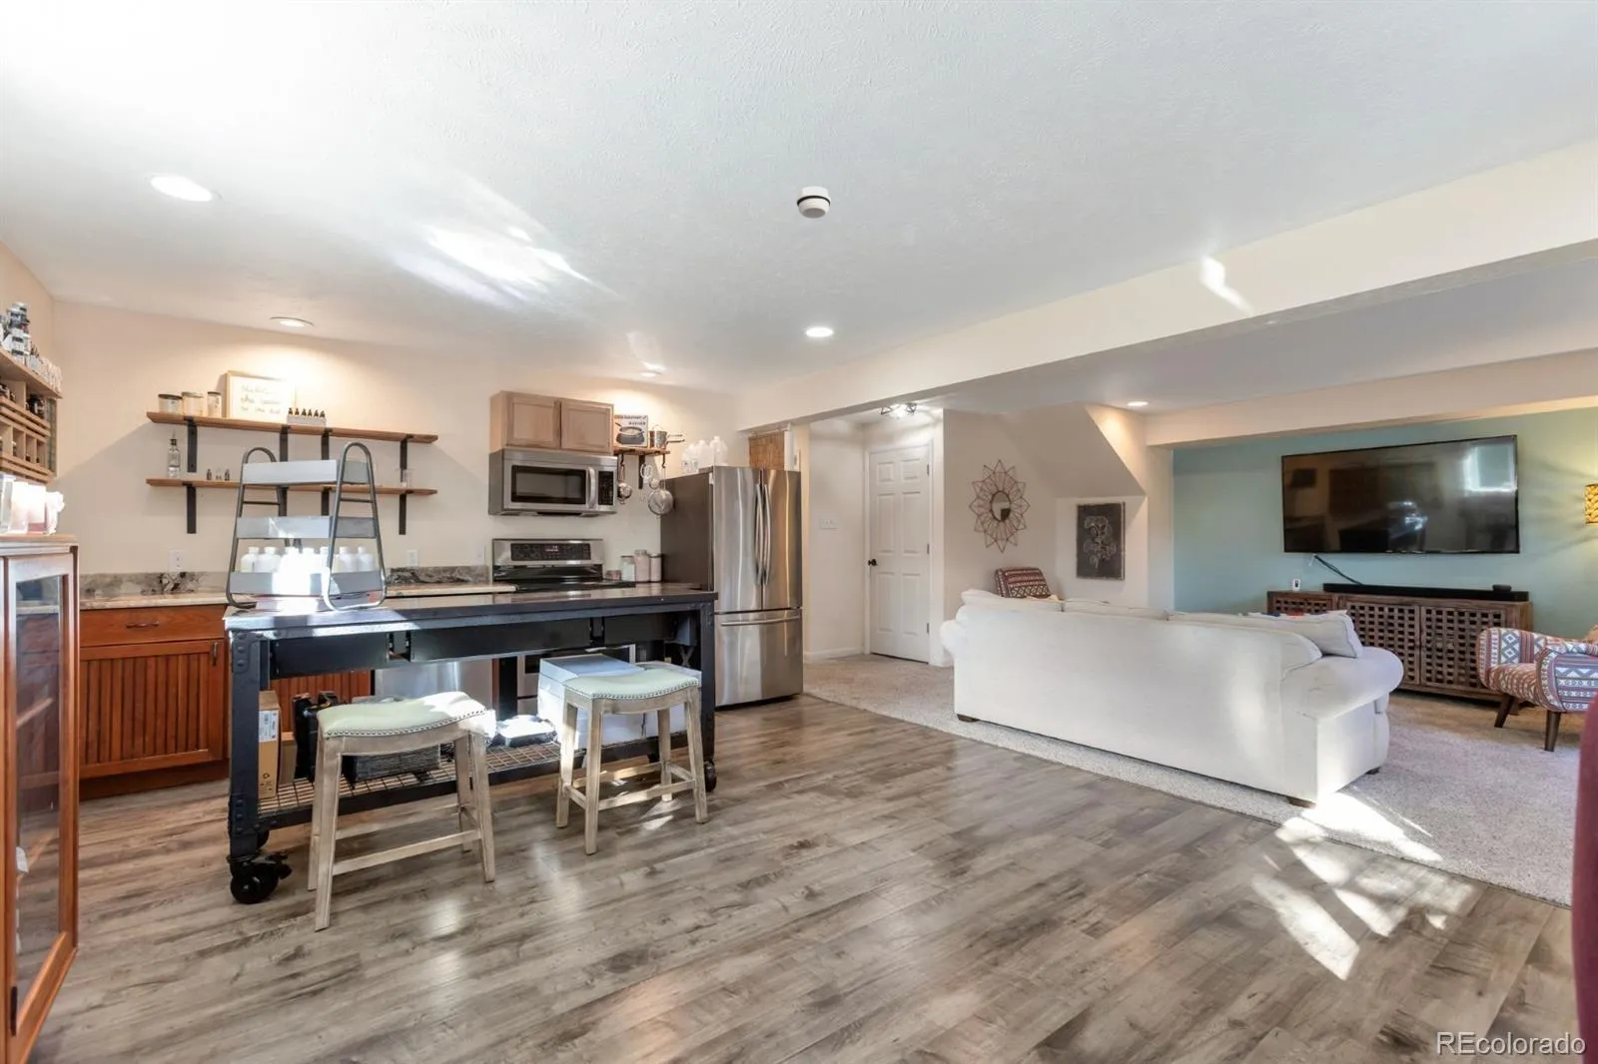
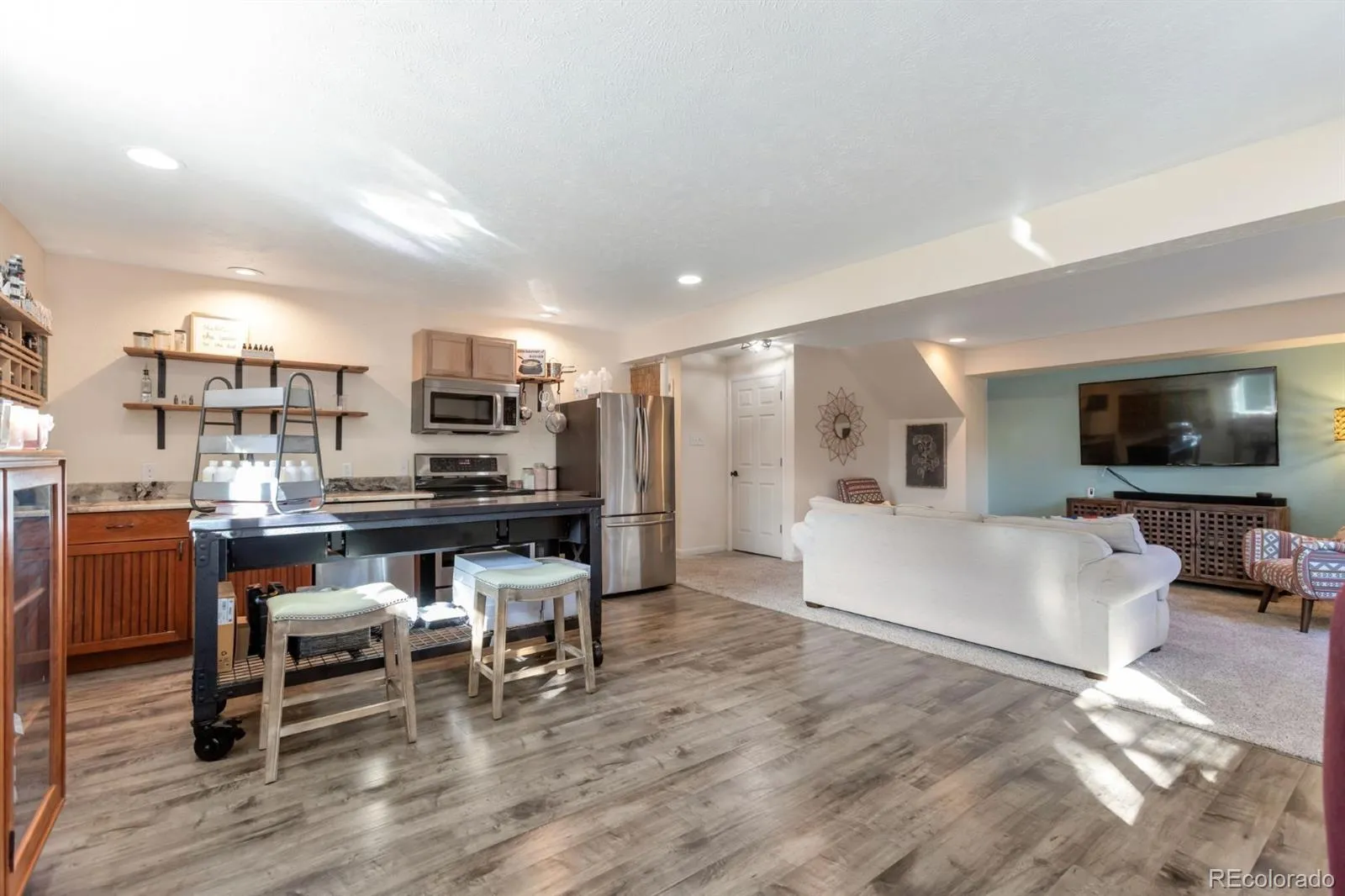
- smoke detector [795,185,832,220]
